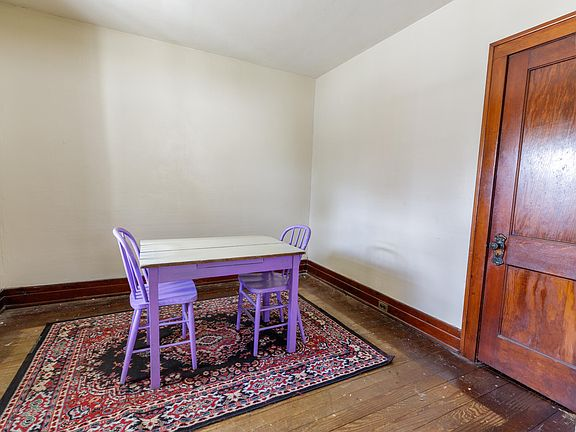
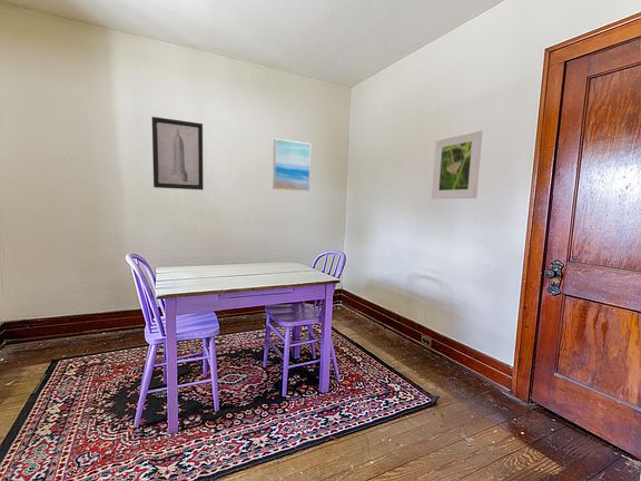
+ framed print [431,129,484,199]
+ wall art [151,116,204,192]
+ wall art [272,138,312,192]
